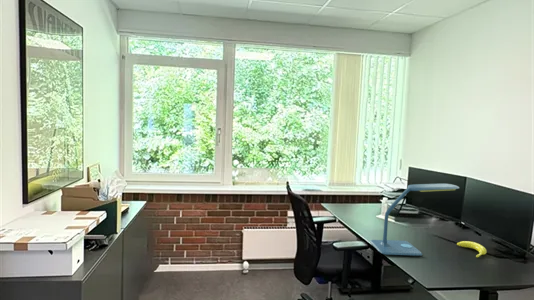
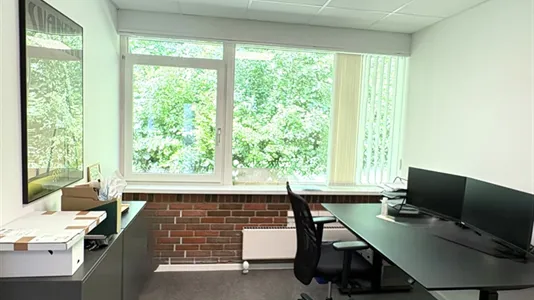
- banana [456,240,487,258]
- desk lamp [369,183,460,257]
